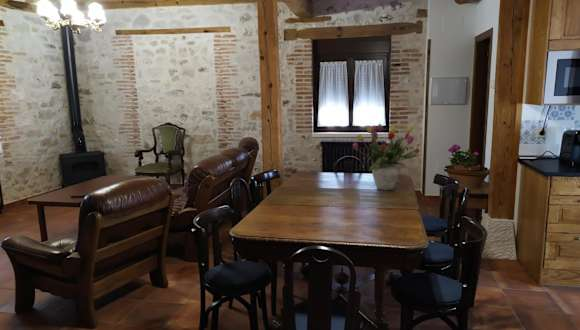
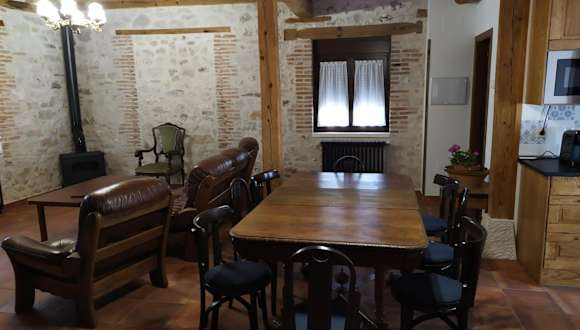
- flower arrangement [351,122,420,191]
